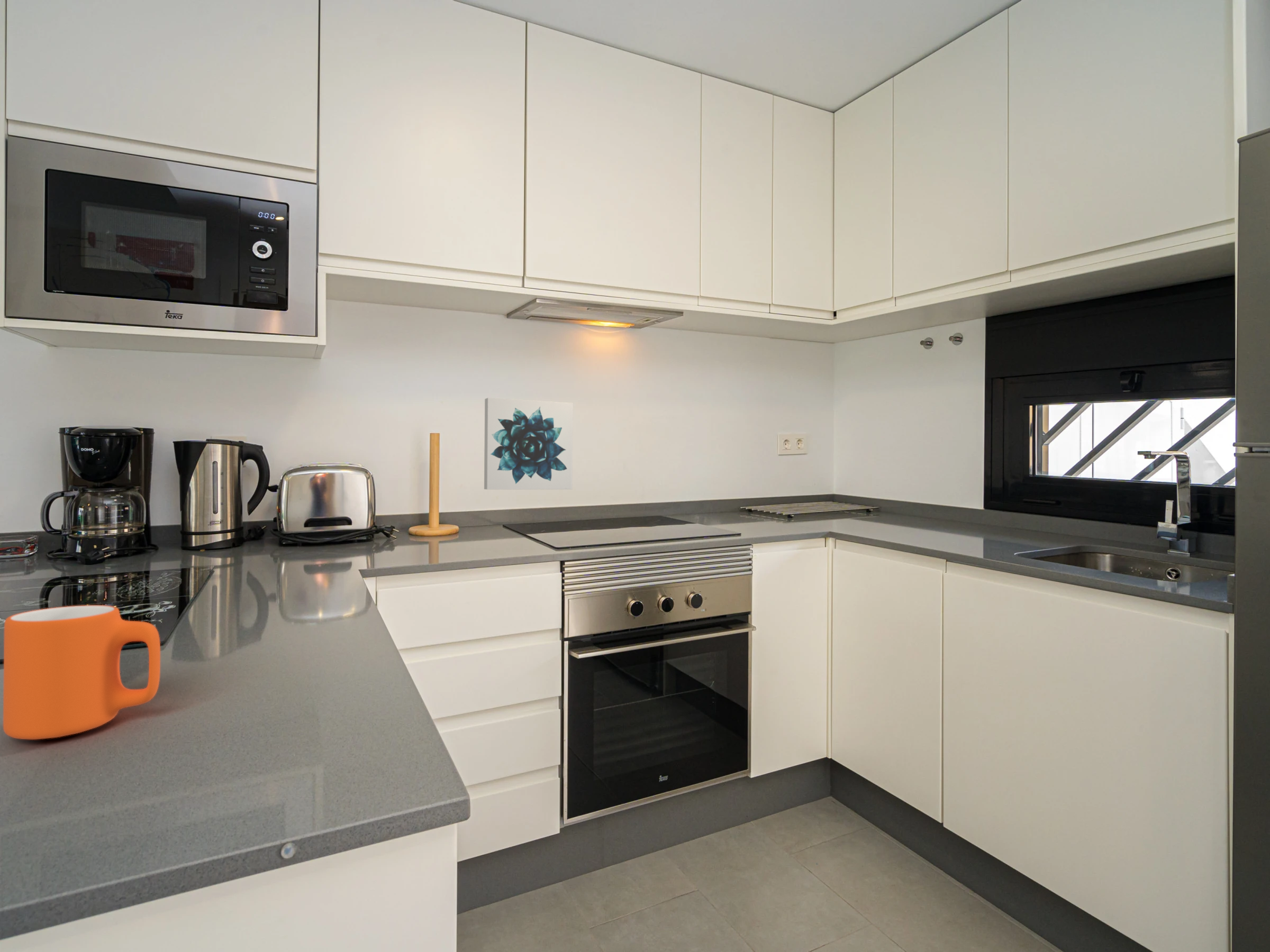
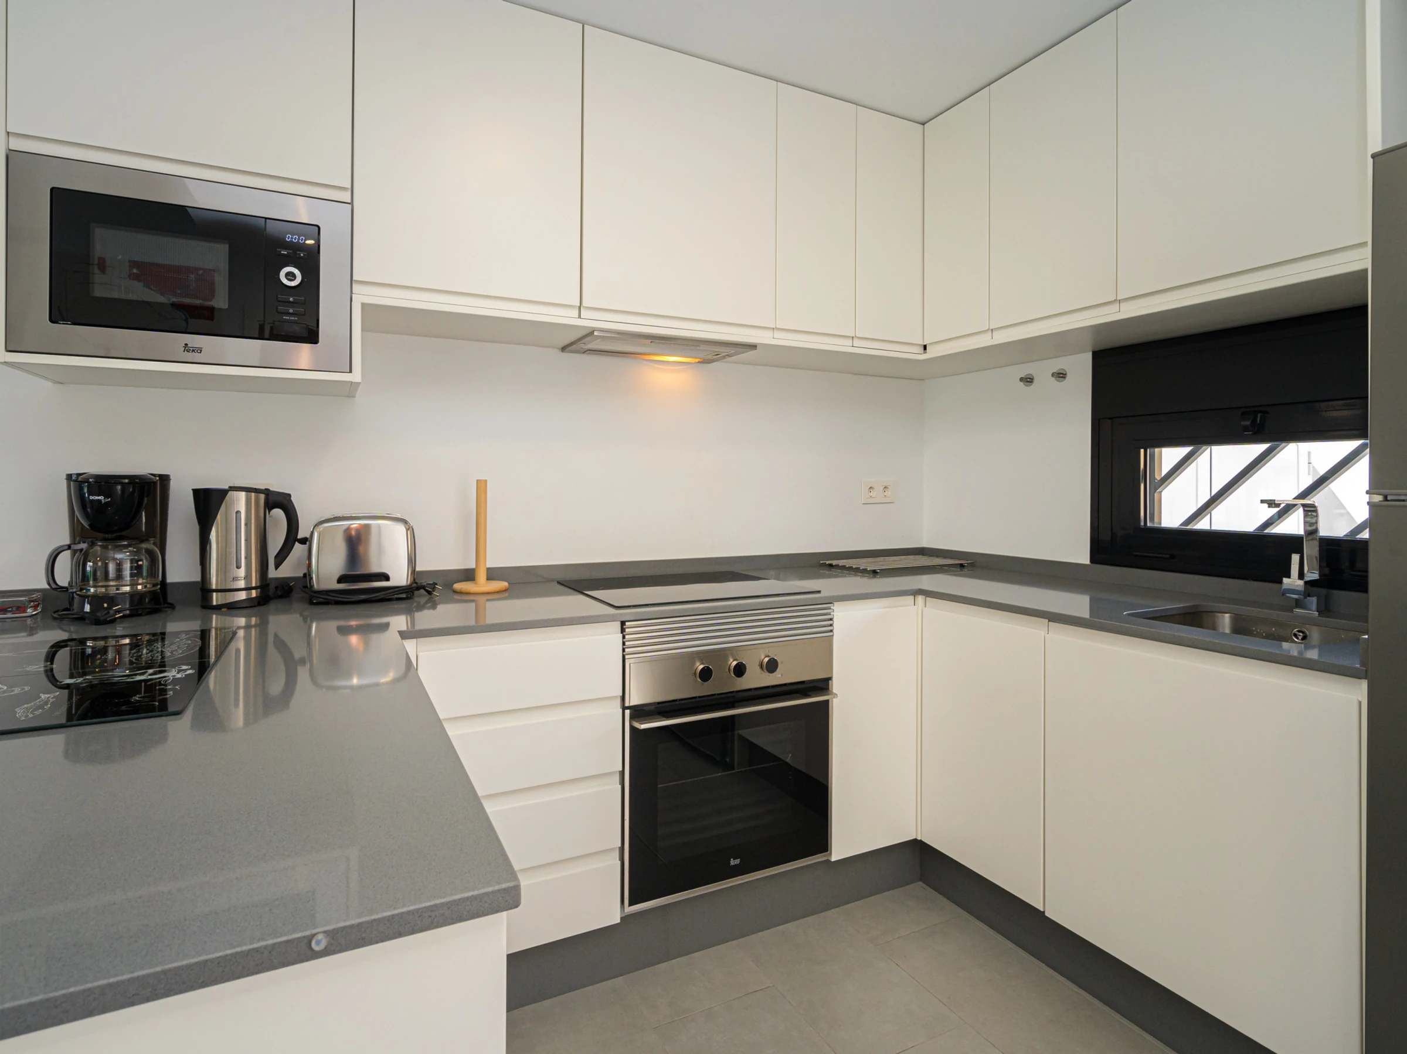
- wall art [484,397,574,490]
- mug [3,605,161,740]
